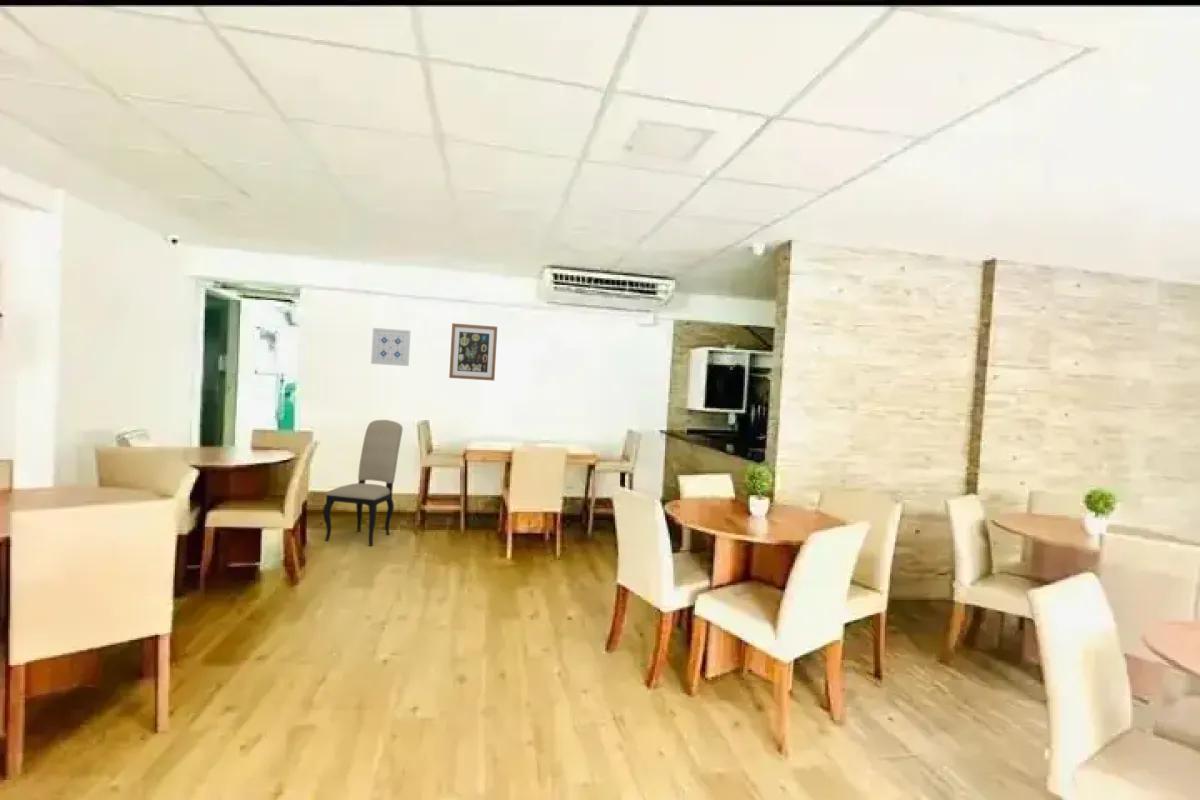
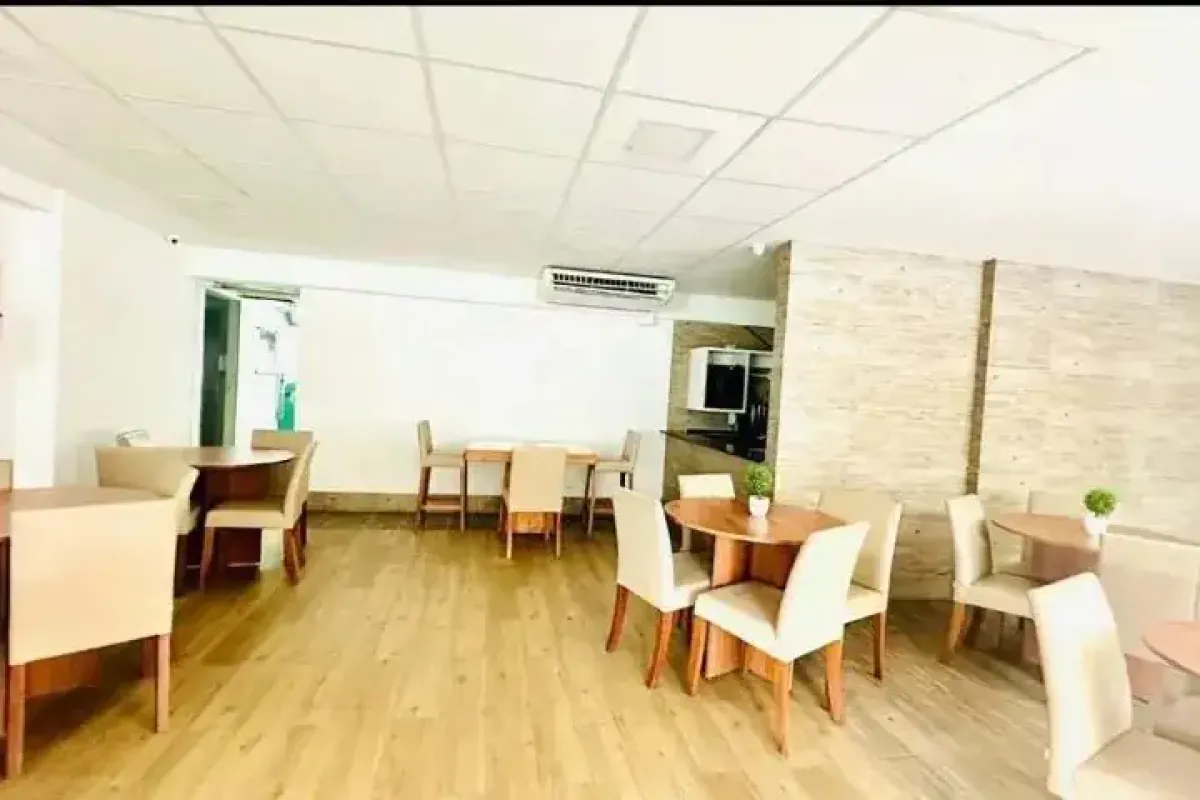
- wall art [370,327,411,367]
- dining chair [322,419,403,547]
- wall art [448,322,498,382]
